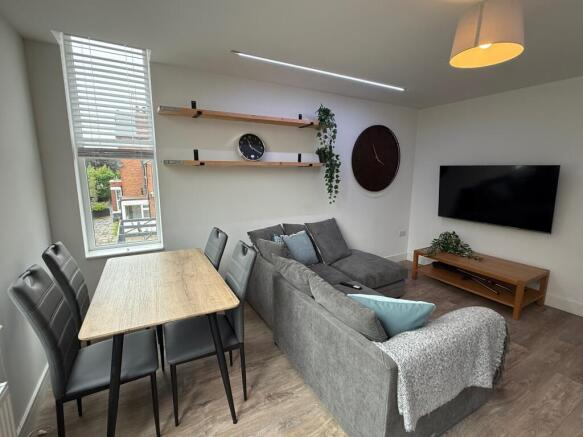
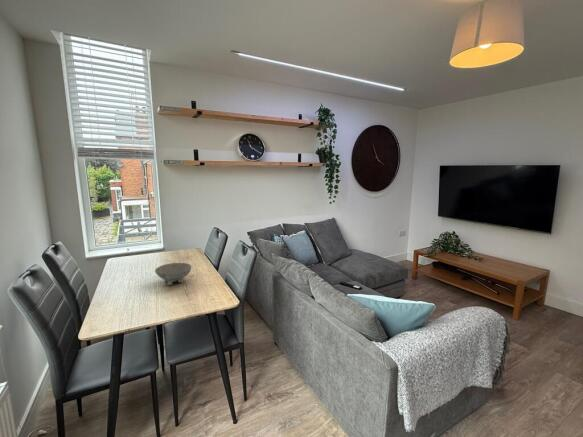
+ bowl [154,262,192,286]
